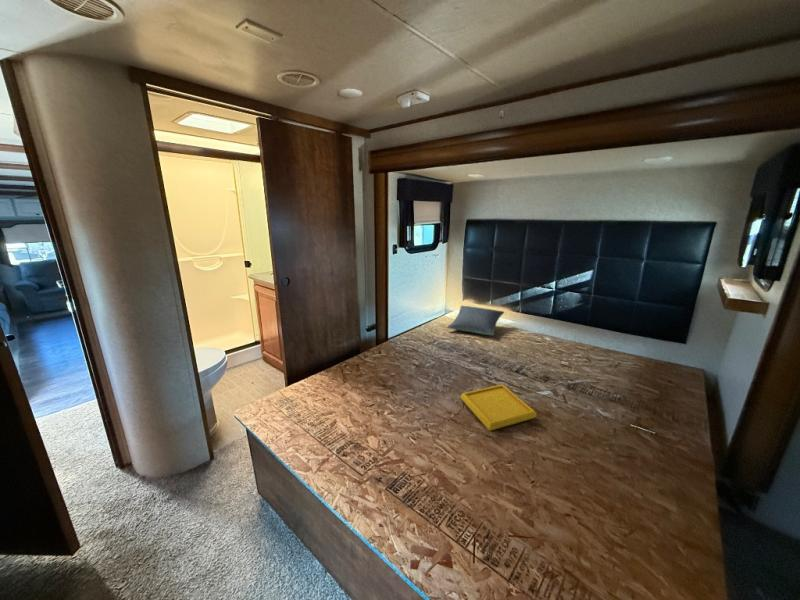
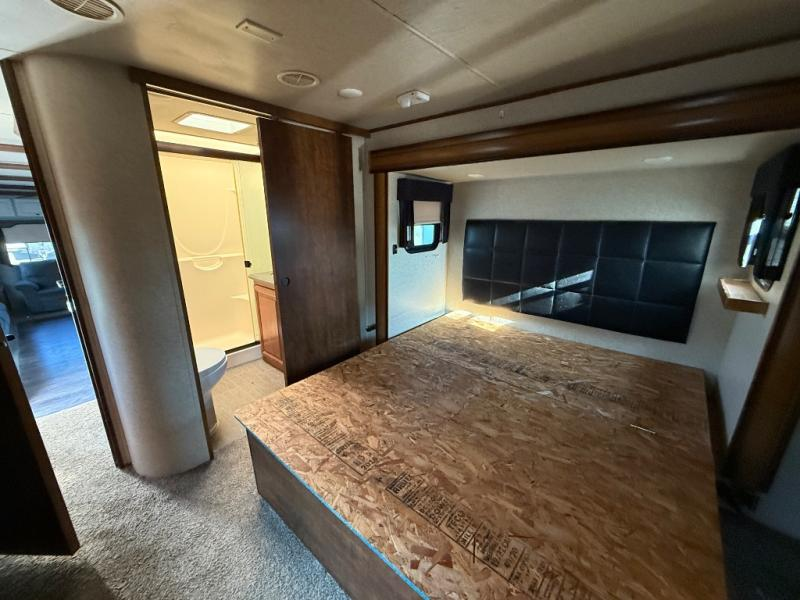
- serving tray [460,384,537,432]
- pillow [446,305,505,337]
